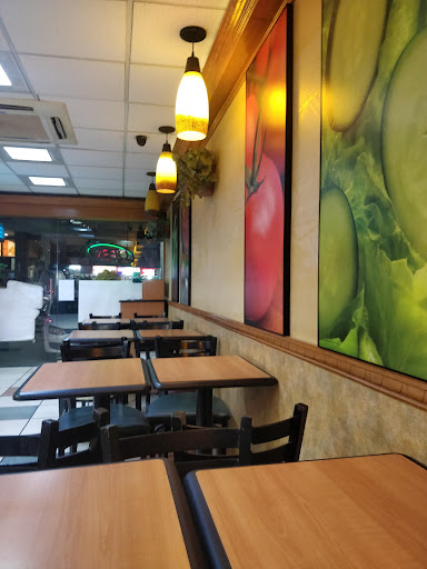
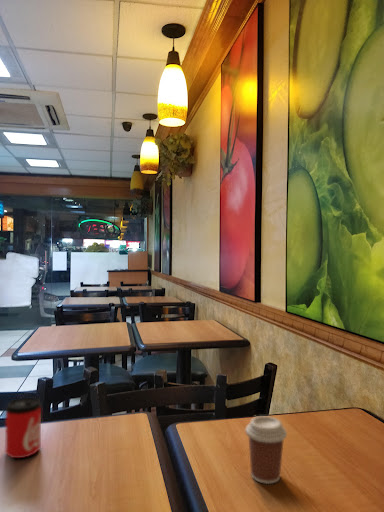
+ can [4,397,42,460]
+ coffee cup [244,415,288,485]
